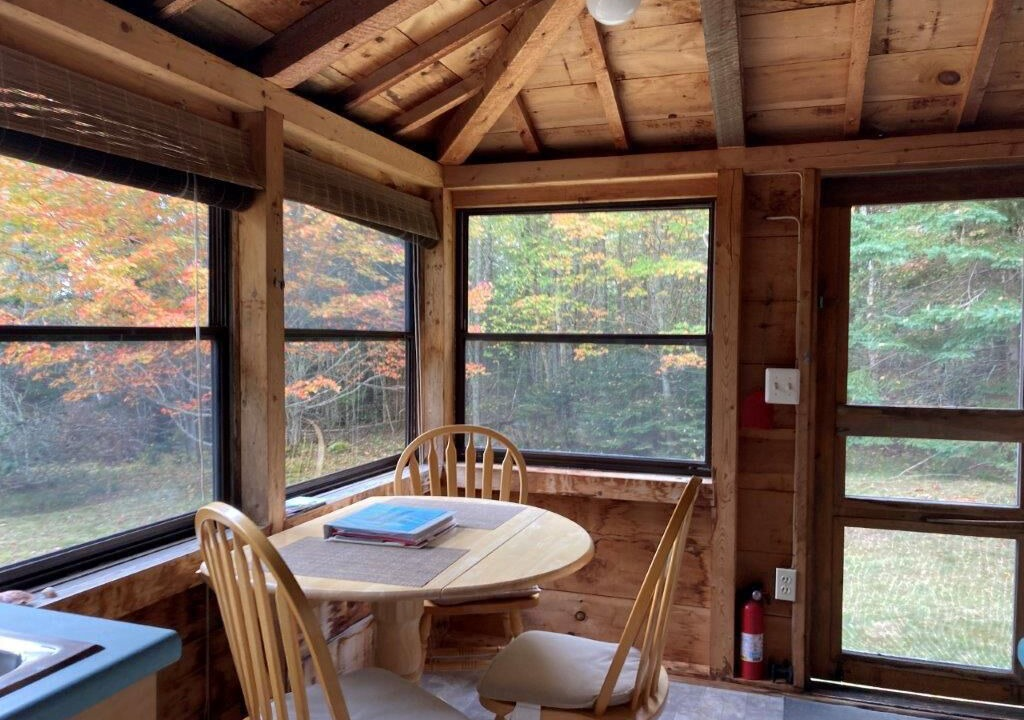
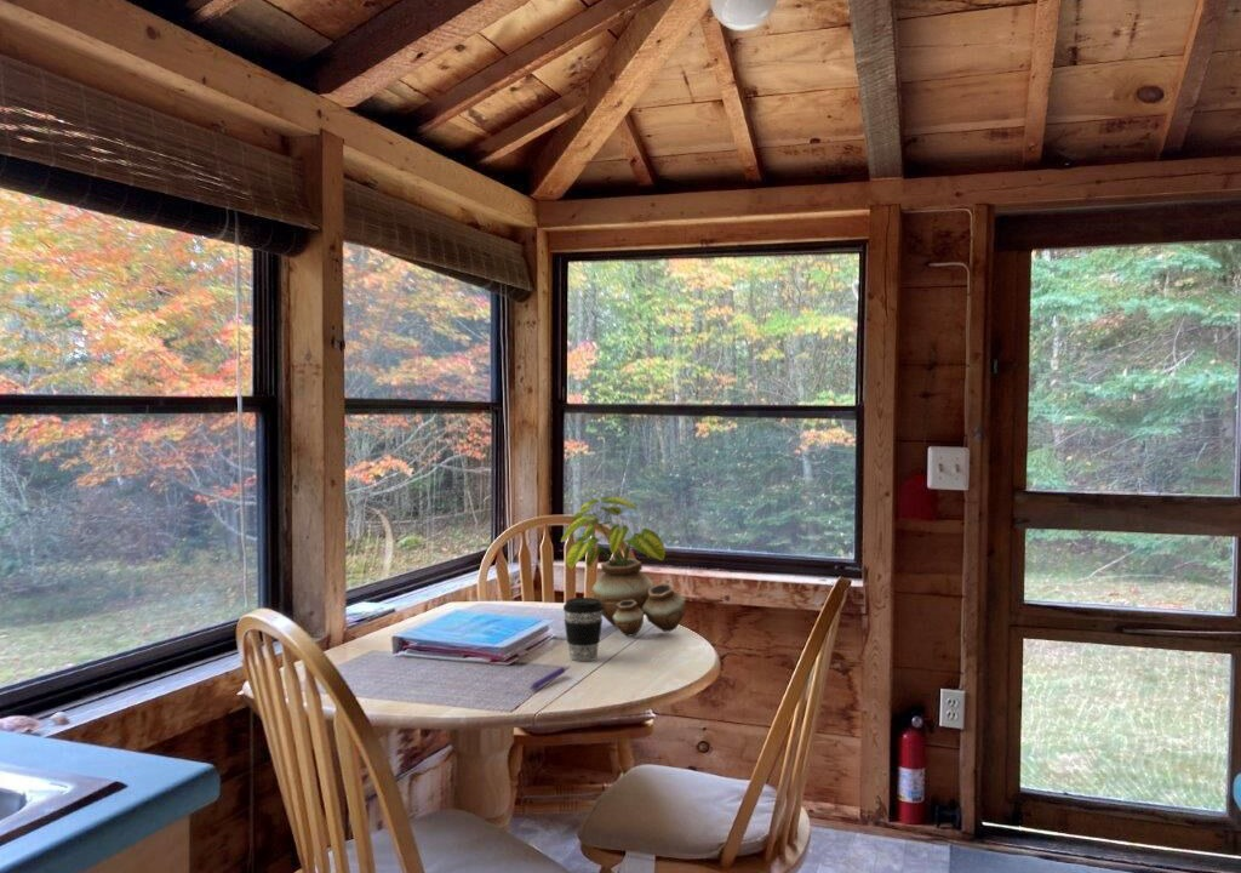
+ potted plant [560,495,687,638]
+ pen [528,666,566,690]
+ coffee cup [562,597,604,662]
